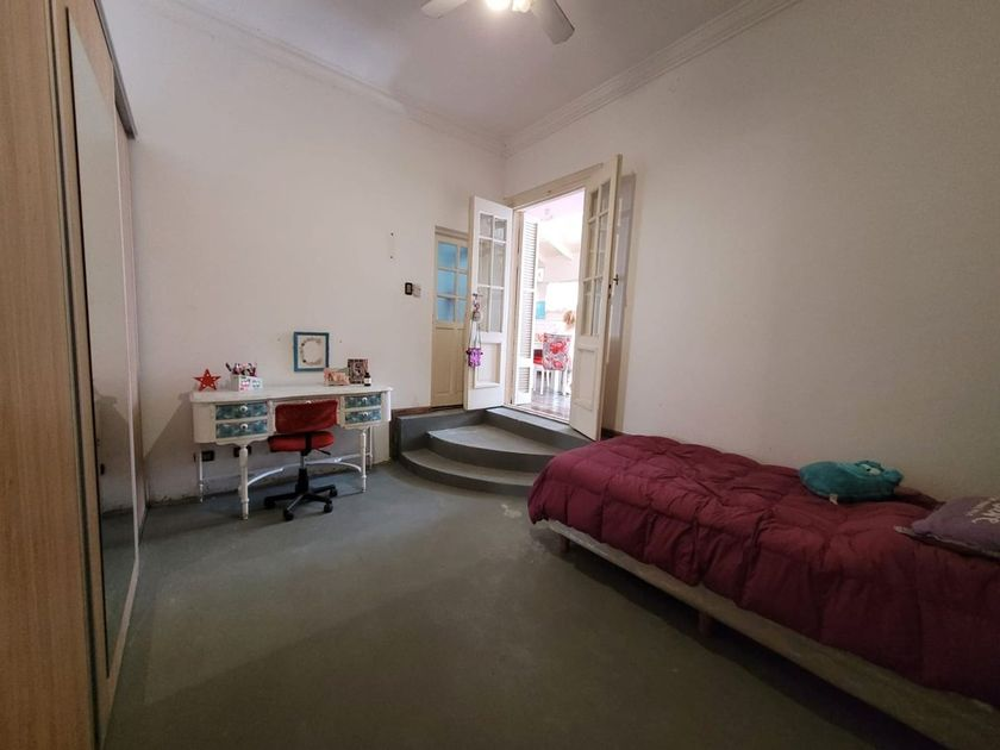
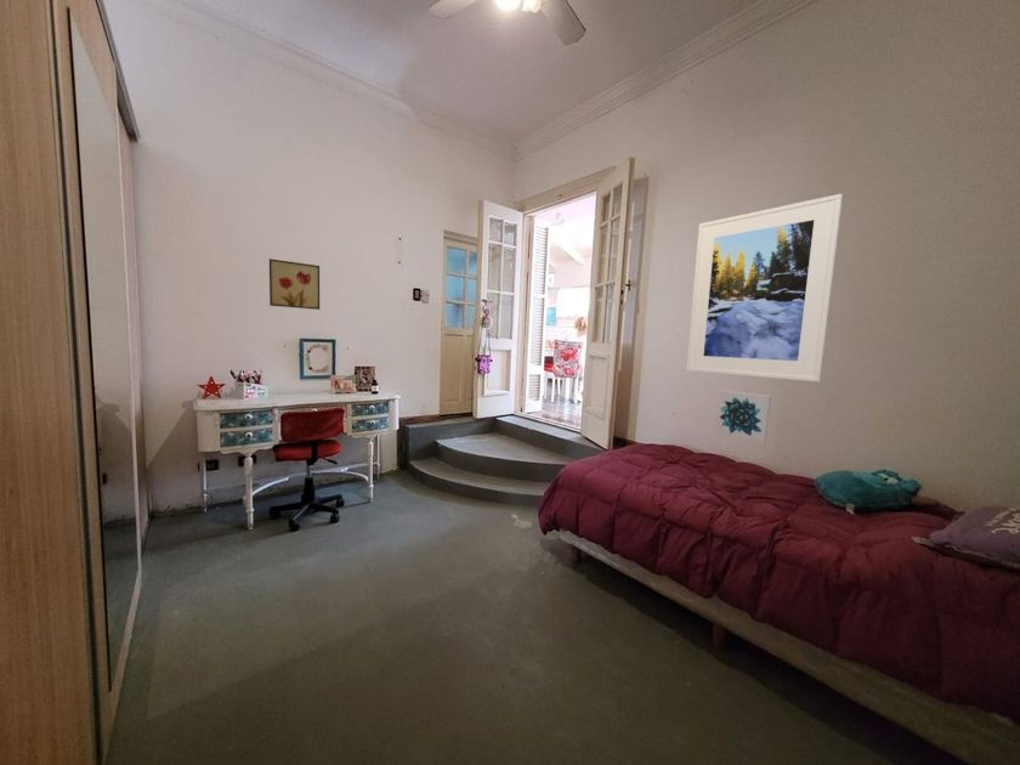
+ wall art [715,389,772,444]
+ wall art [268,257,321,311]
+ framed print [685,193,844,382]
